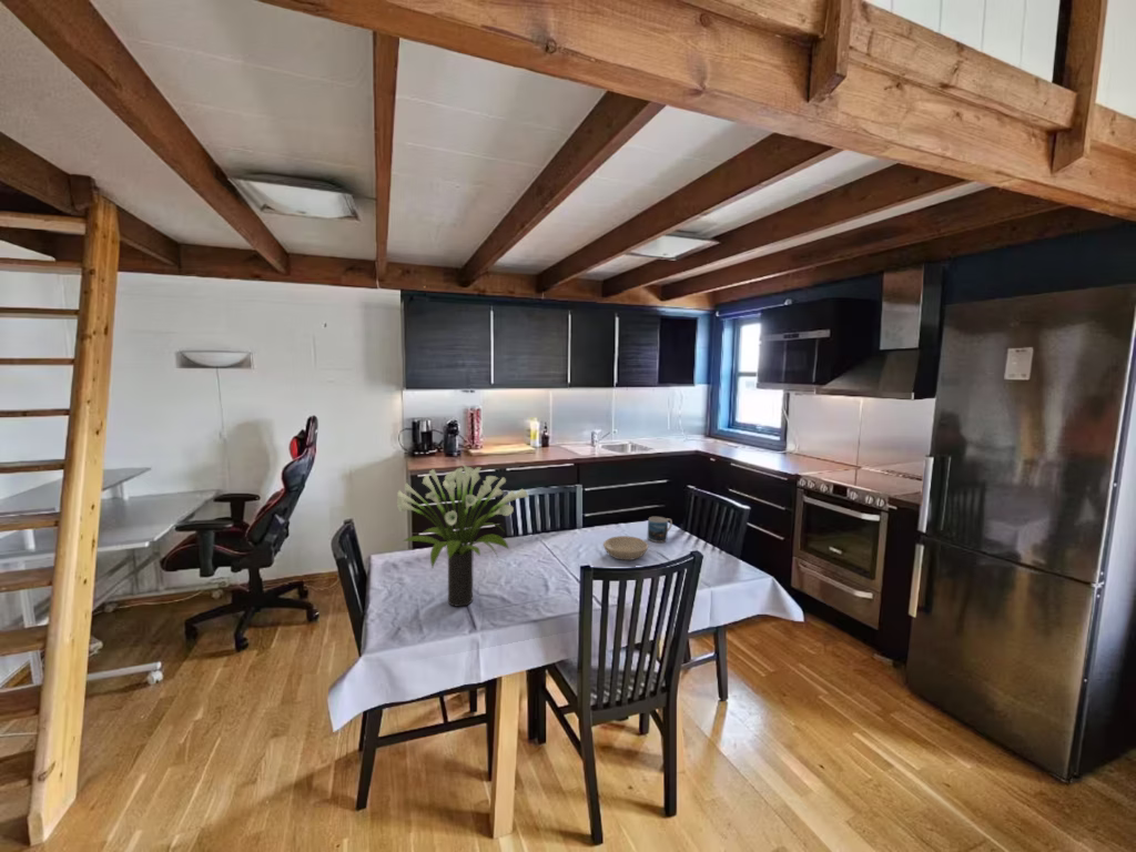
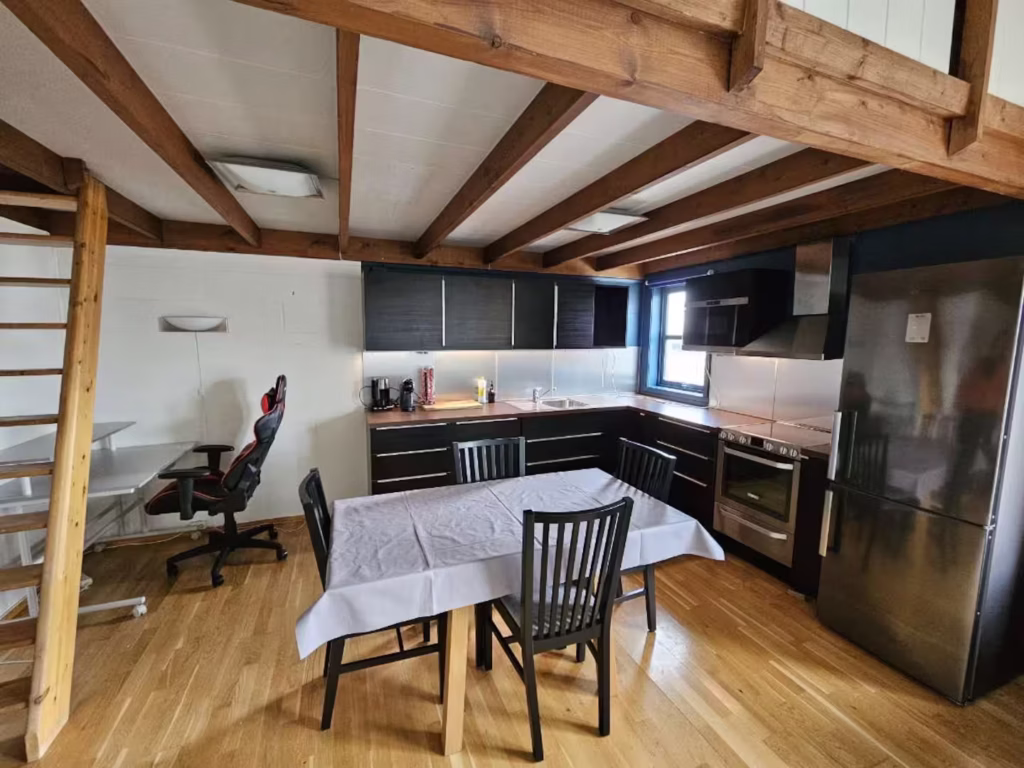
- bowl [602,535,649,561]
- mug [647,516,673,544]
- potted plant [396,464,530,608]
